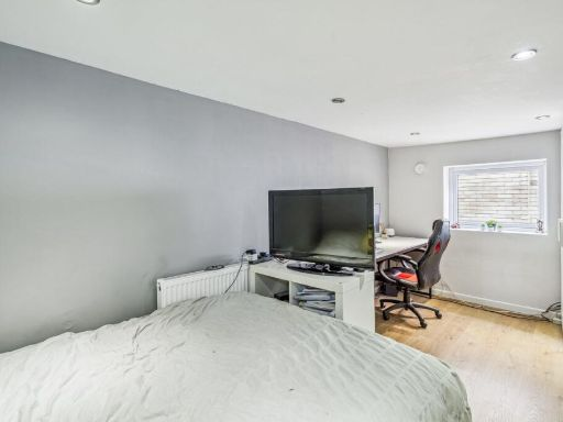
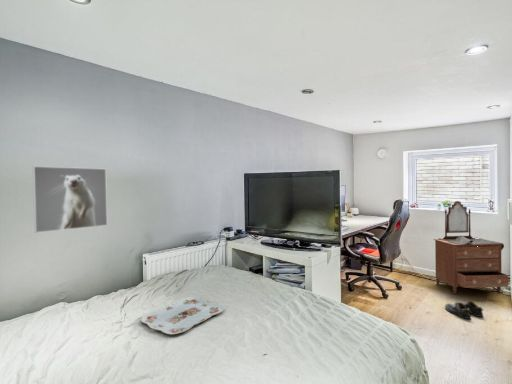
+ shoe [444,300,484,320]
+ dresser [433,200,509,295]
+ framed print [32,165,108,234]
+ serving tray [140,296,226,336]
